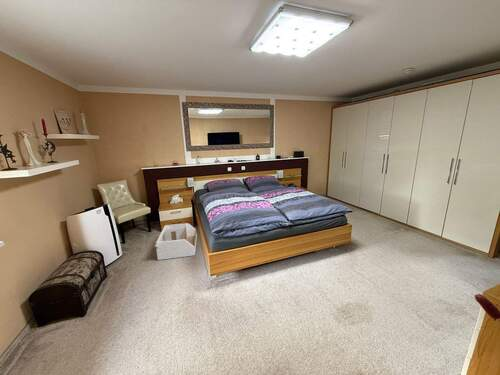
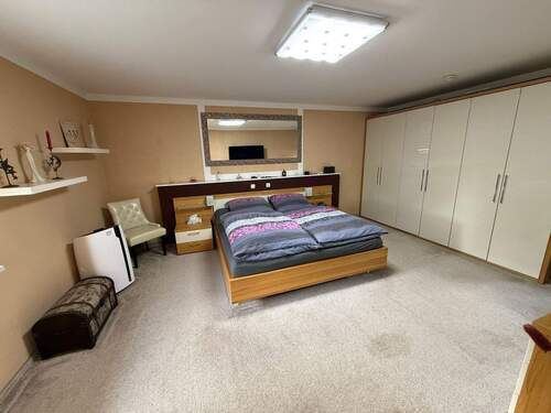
- storage bin [154,222,198,261]
